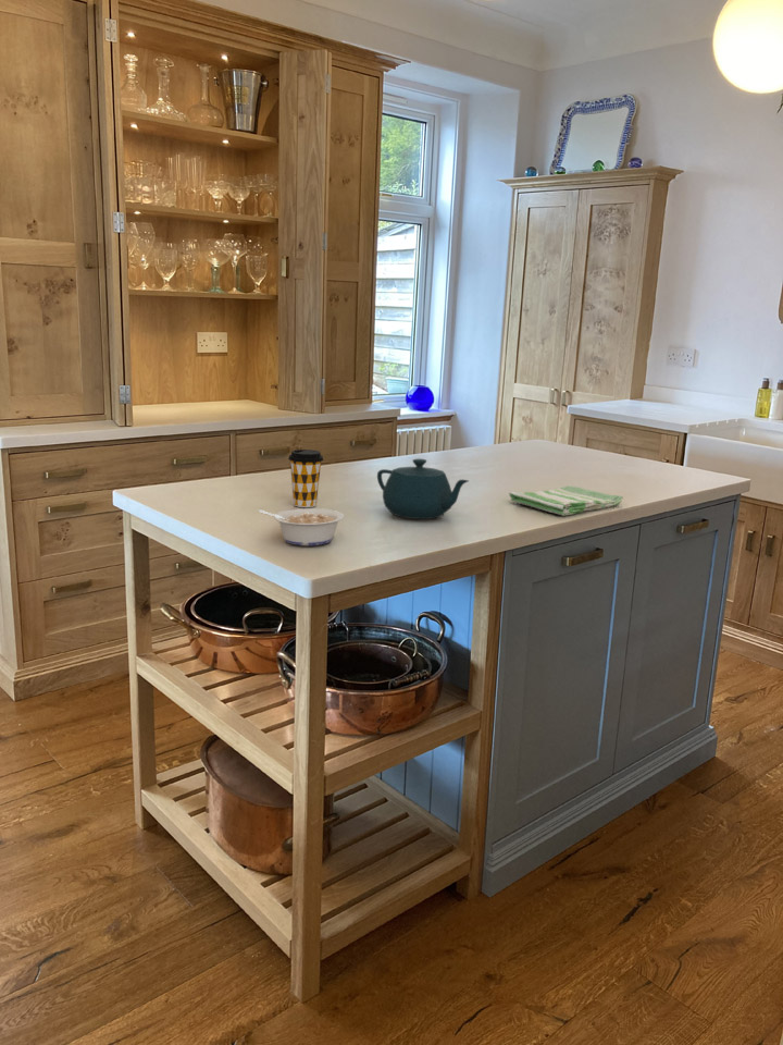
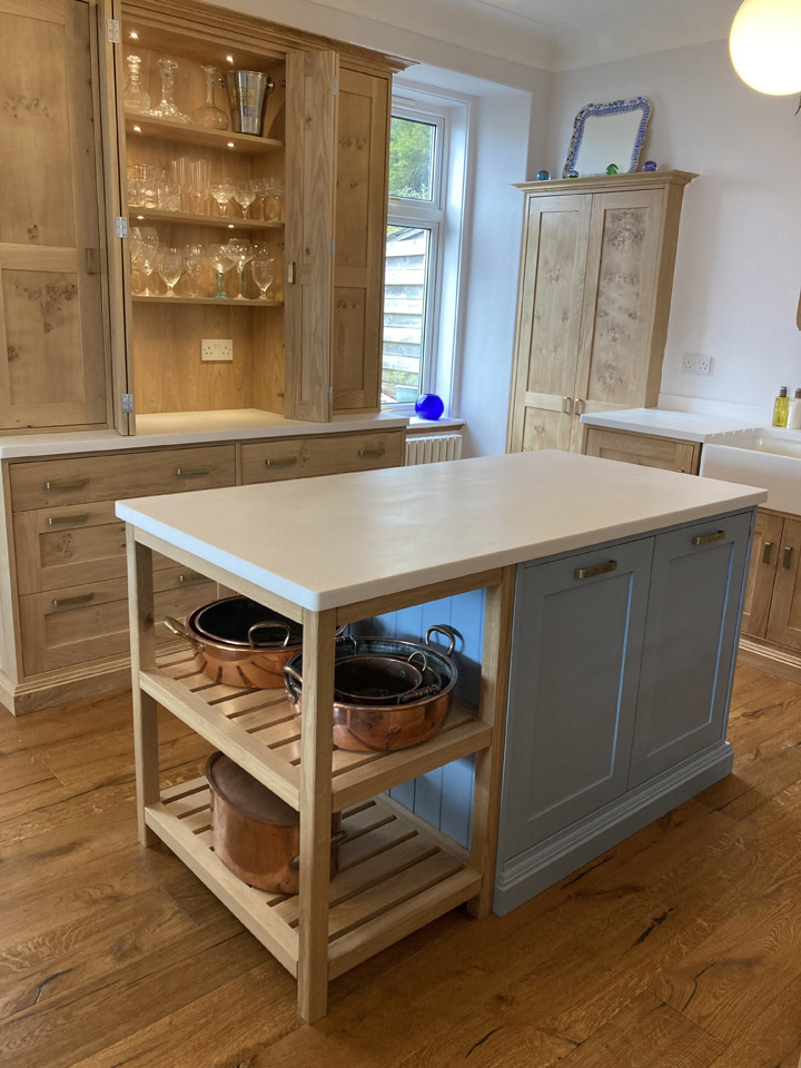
- dish towel [508,485,624,517]
- legume [258,507,345,546]
- coffee cup [287,448,324,508]
- teapot [376,457,470,520]
